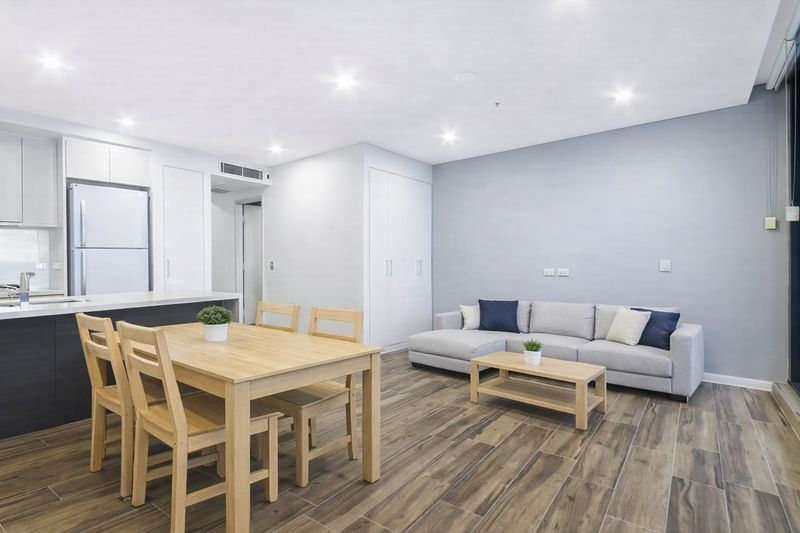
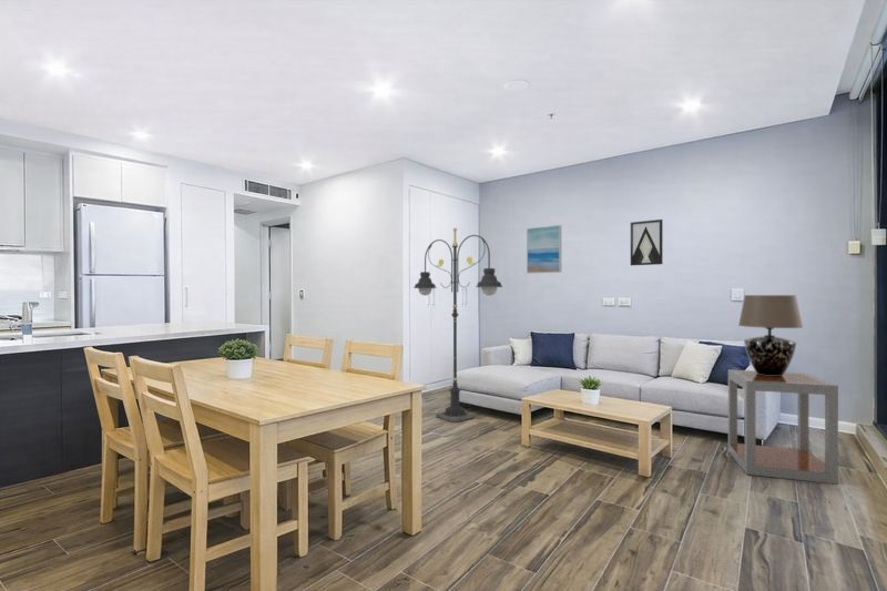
+ wall art [526,224,562,274]
+ floor lamp [412,227,503,424]
+ wall art [630,218,664,266]
+ table lamp [737,294,804,376]
+ side table [727,368,839,486]
